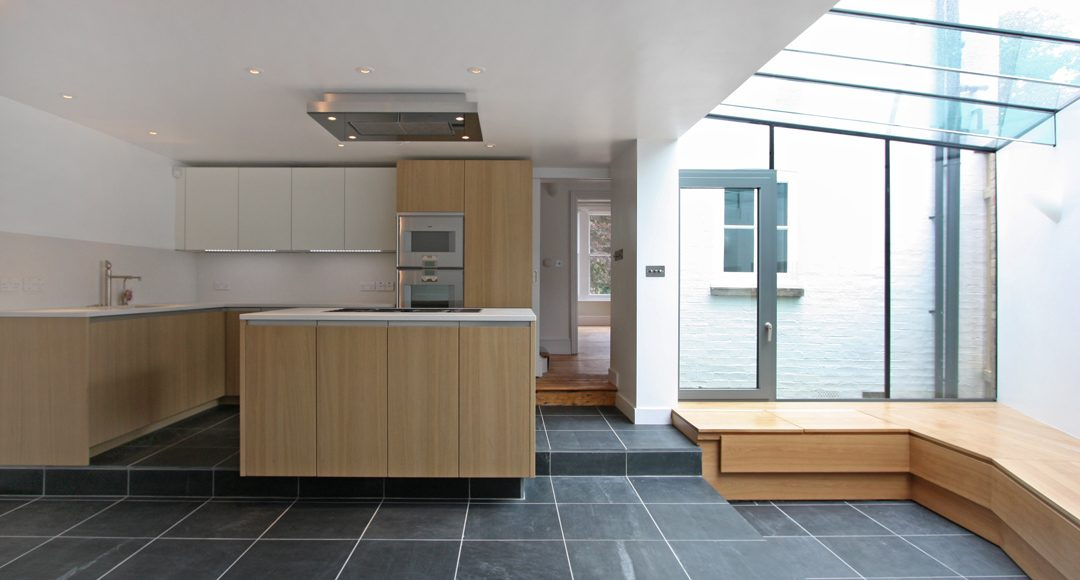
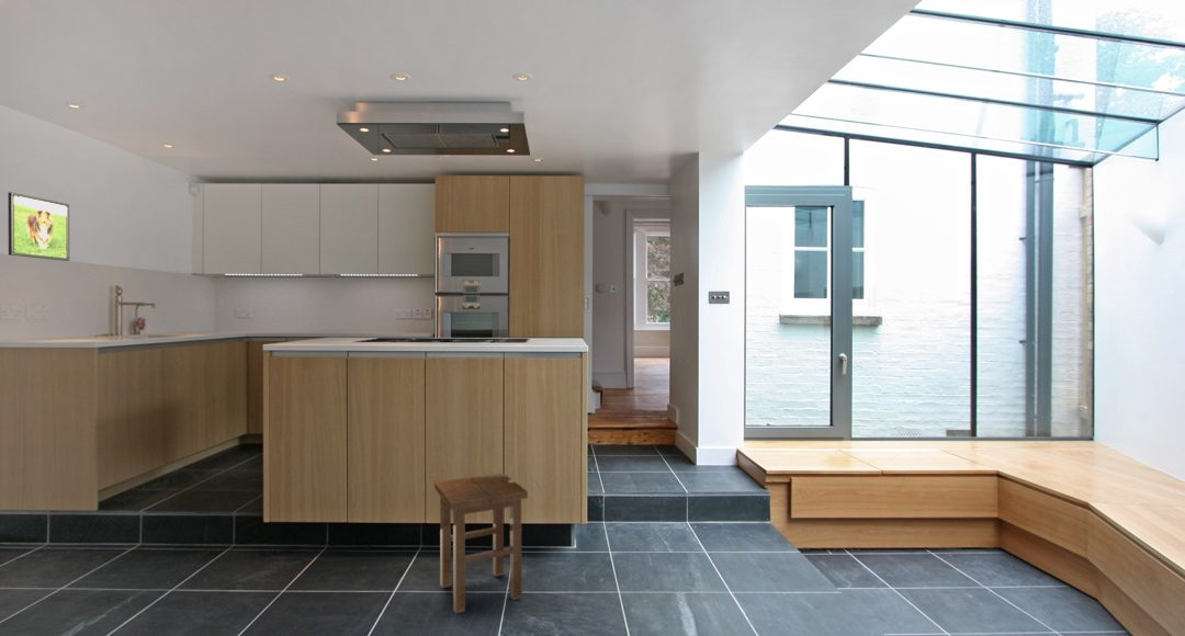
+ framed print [7,191,70,262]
+ stool [433,472,529,614]
